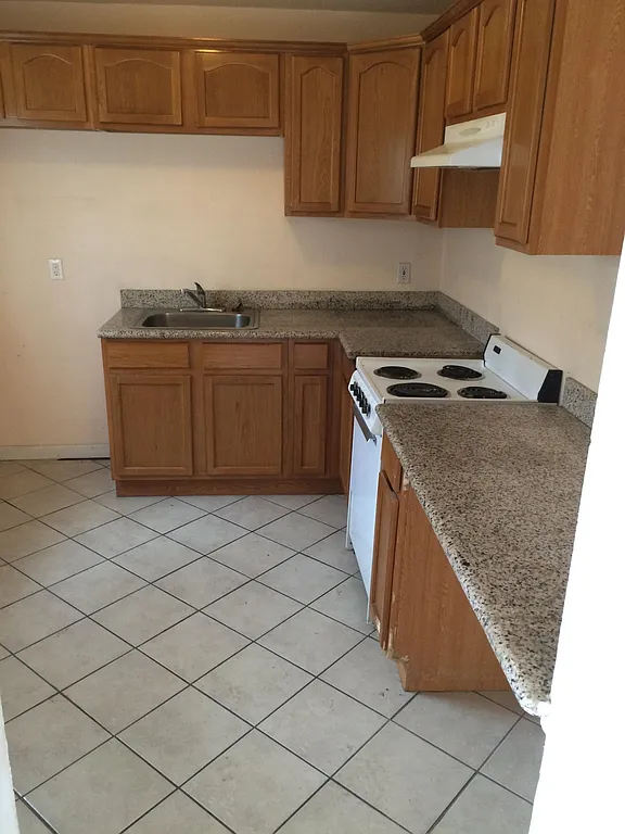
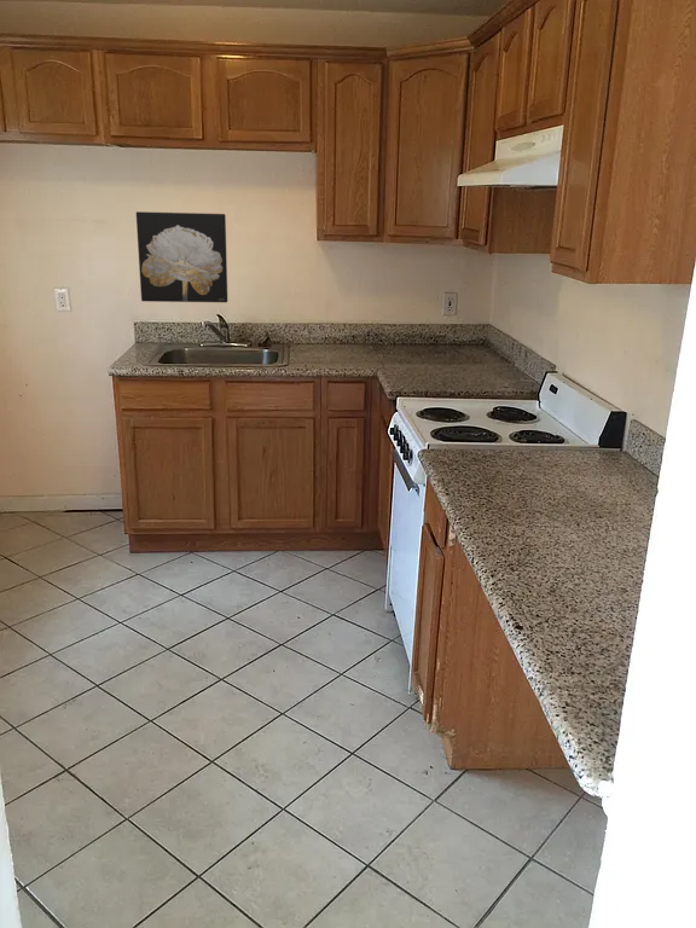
+ wall art [135,210,228,303]
